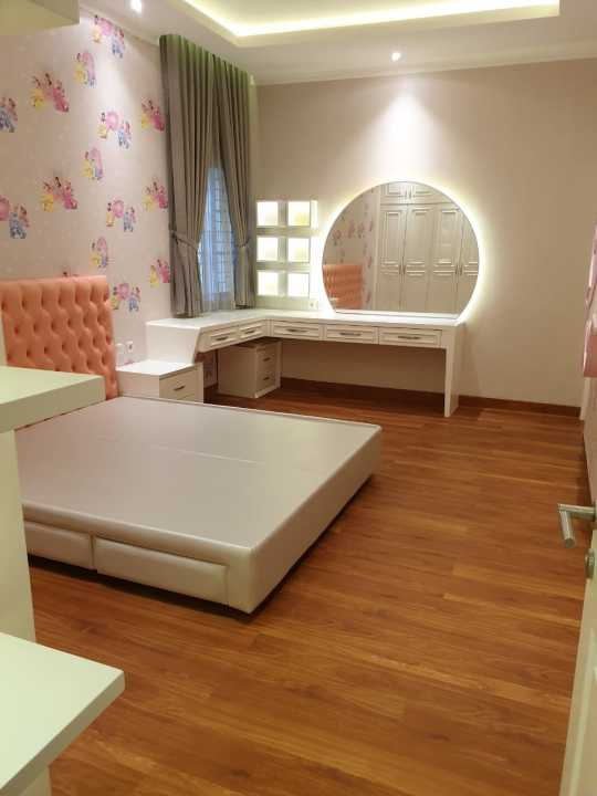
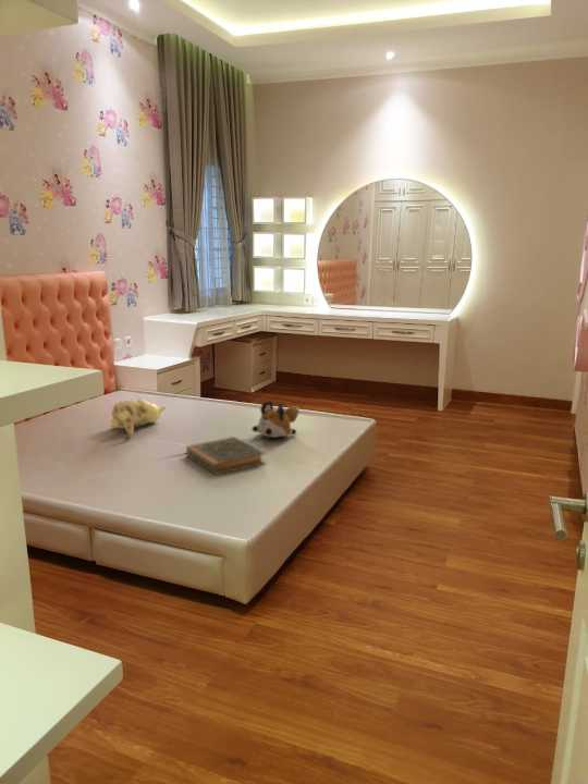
+ teddy bear [109,396,167,438]
+ hardback book [185,436,267,476]
+ plush toy [250,400,301,439]
